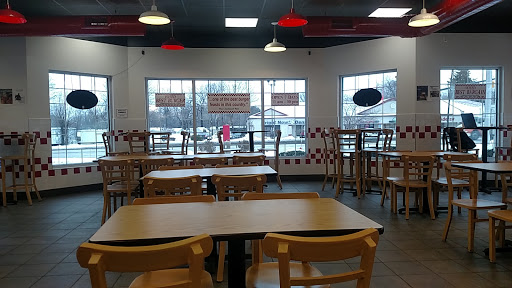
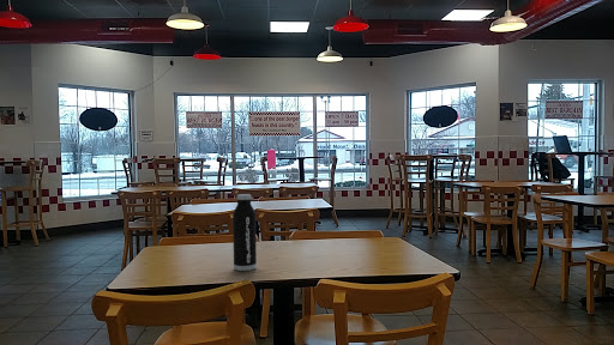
+ water bottle [231,193,258,272]
